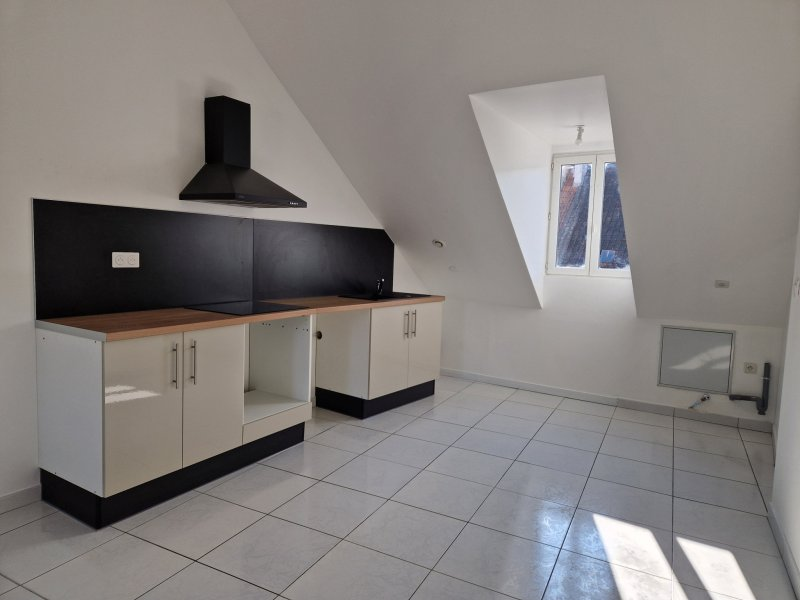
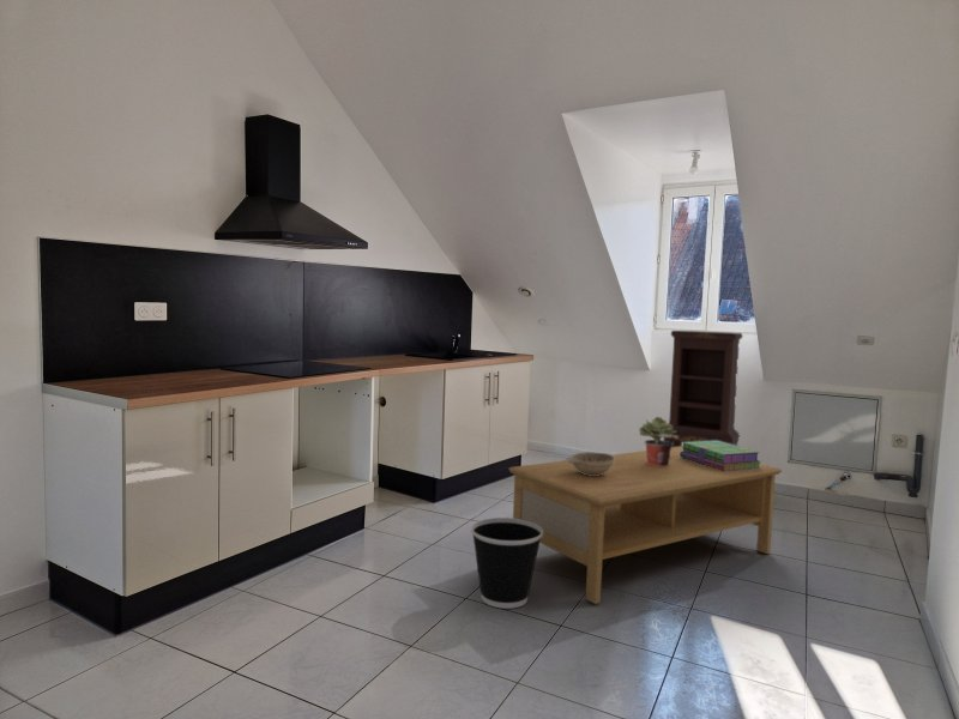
+ cabinet [663,330,744,447]
+ potted plant [638,416,678,466]
+ decorative bowl [565,451,615,476]
+ coffee table [507,445,784,605]
+ stack of books [680,441,762,471]
+ wastebasket [470,516,543,610]
